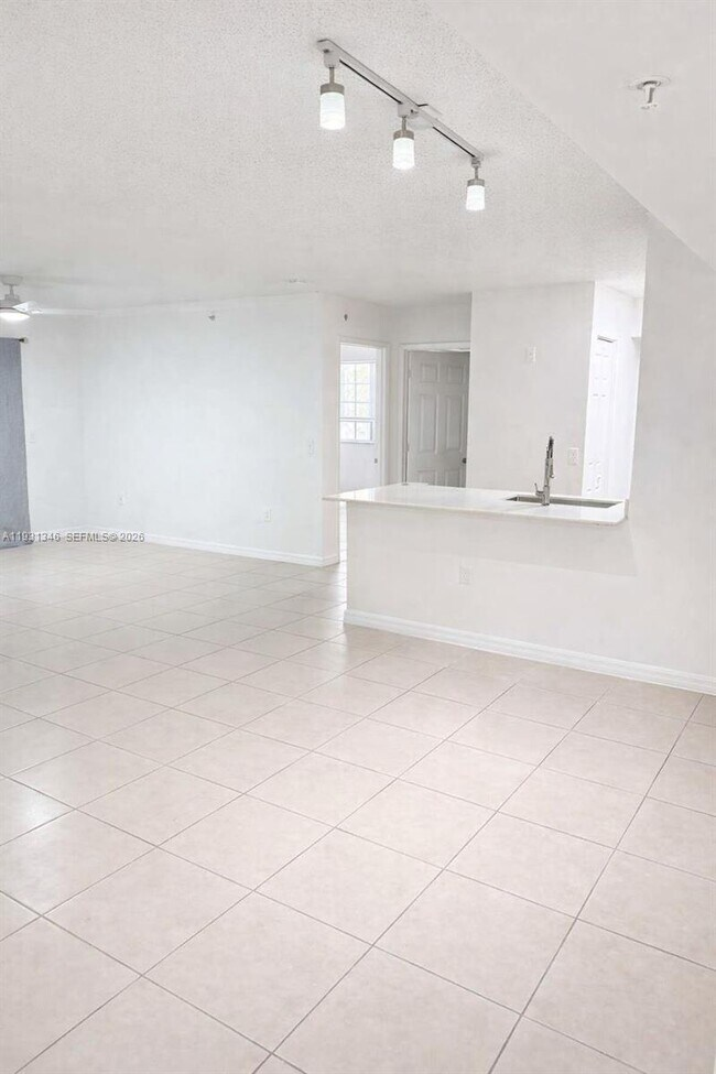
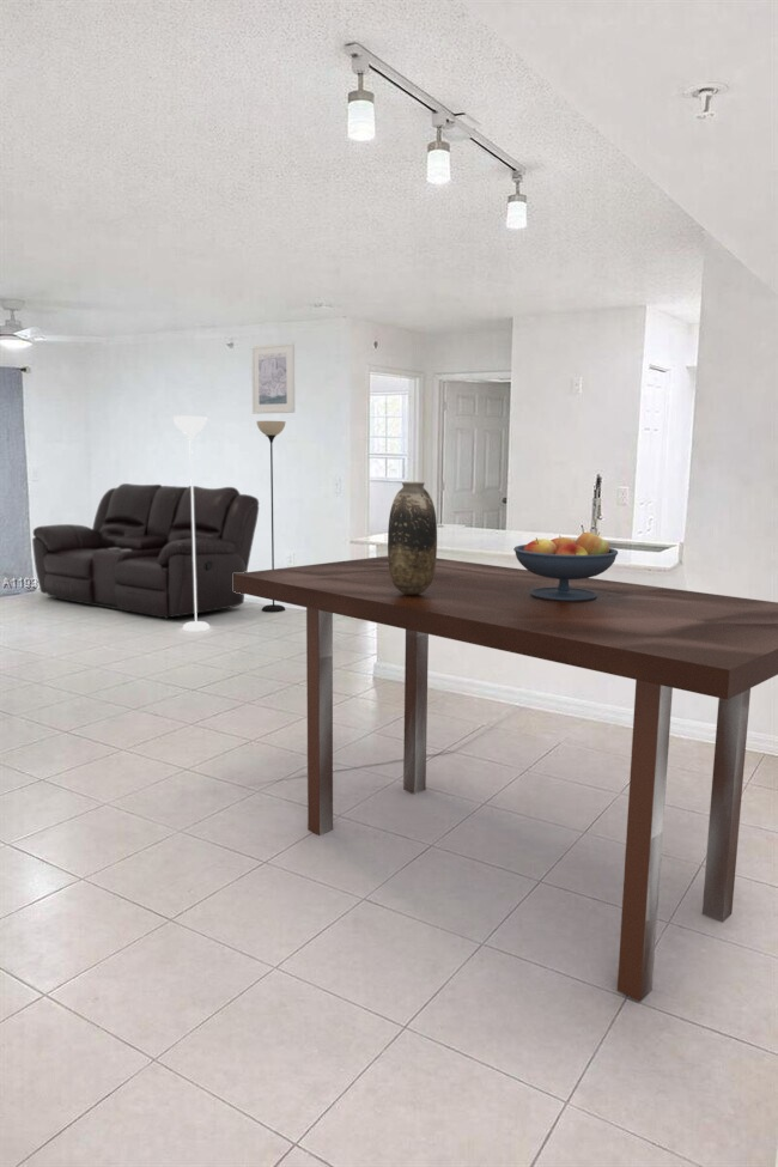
+ dining table [233,555,778,1003]
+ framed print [250,341,296,415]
+ floor lamp [172,415,287,632]
+ fruit bowl [512,530,619,601]
+ sofa [31,482,260,620]
+ vase [387,481,438,595]
